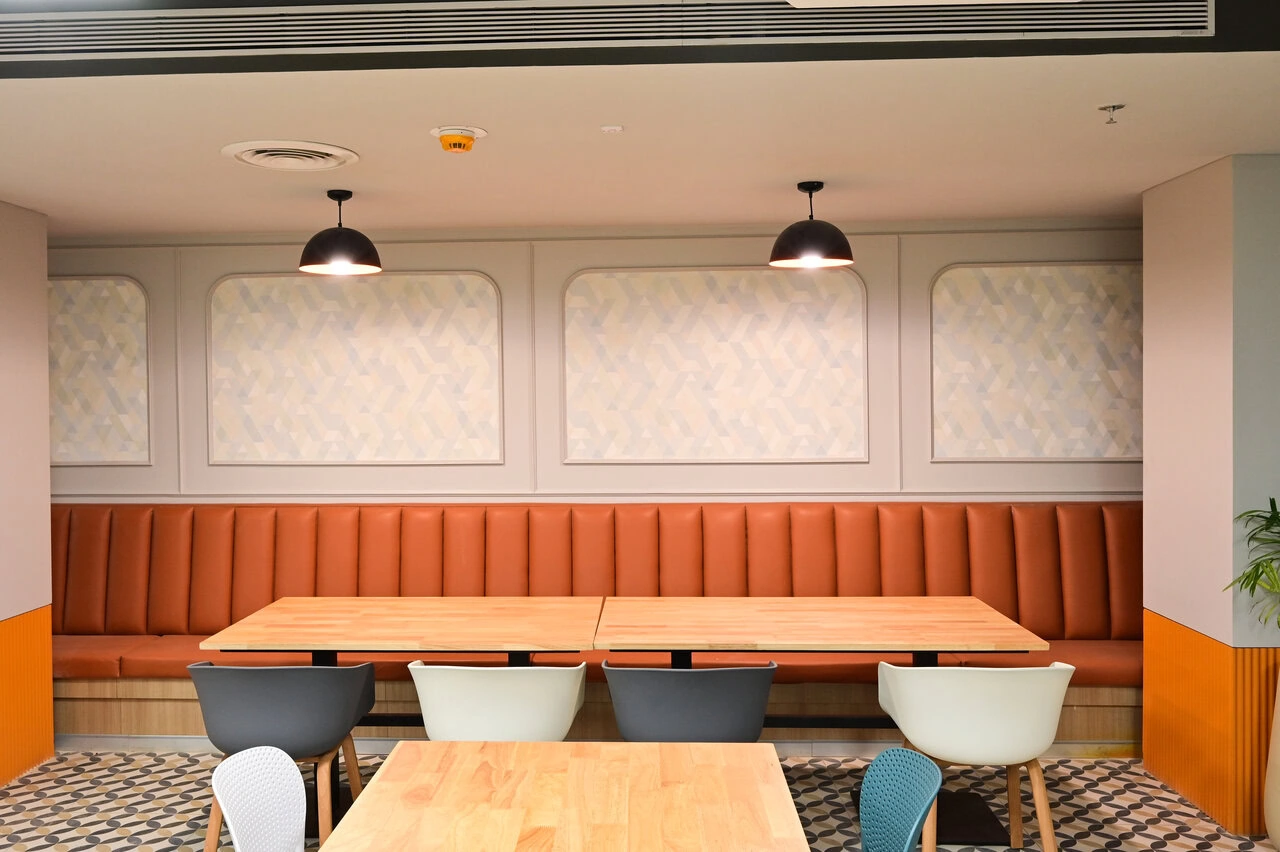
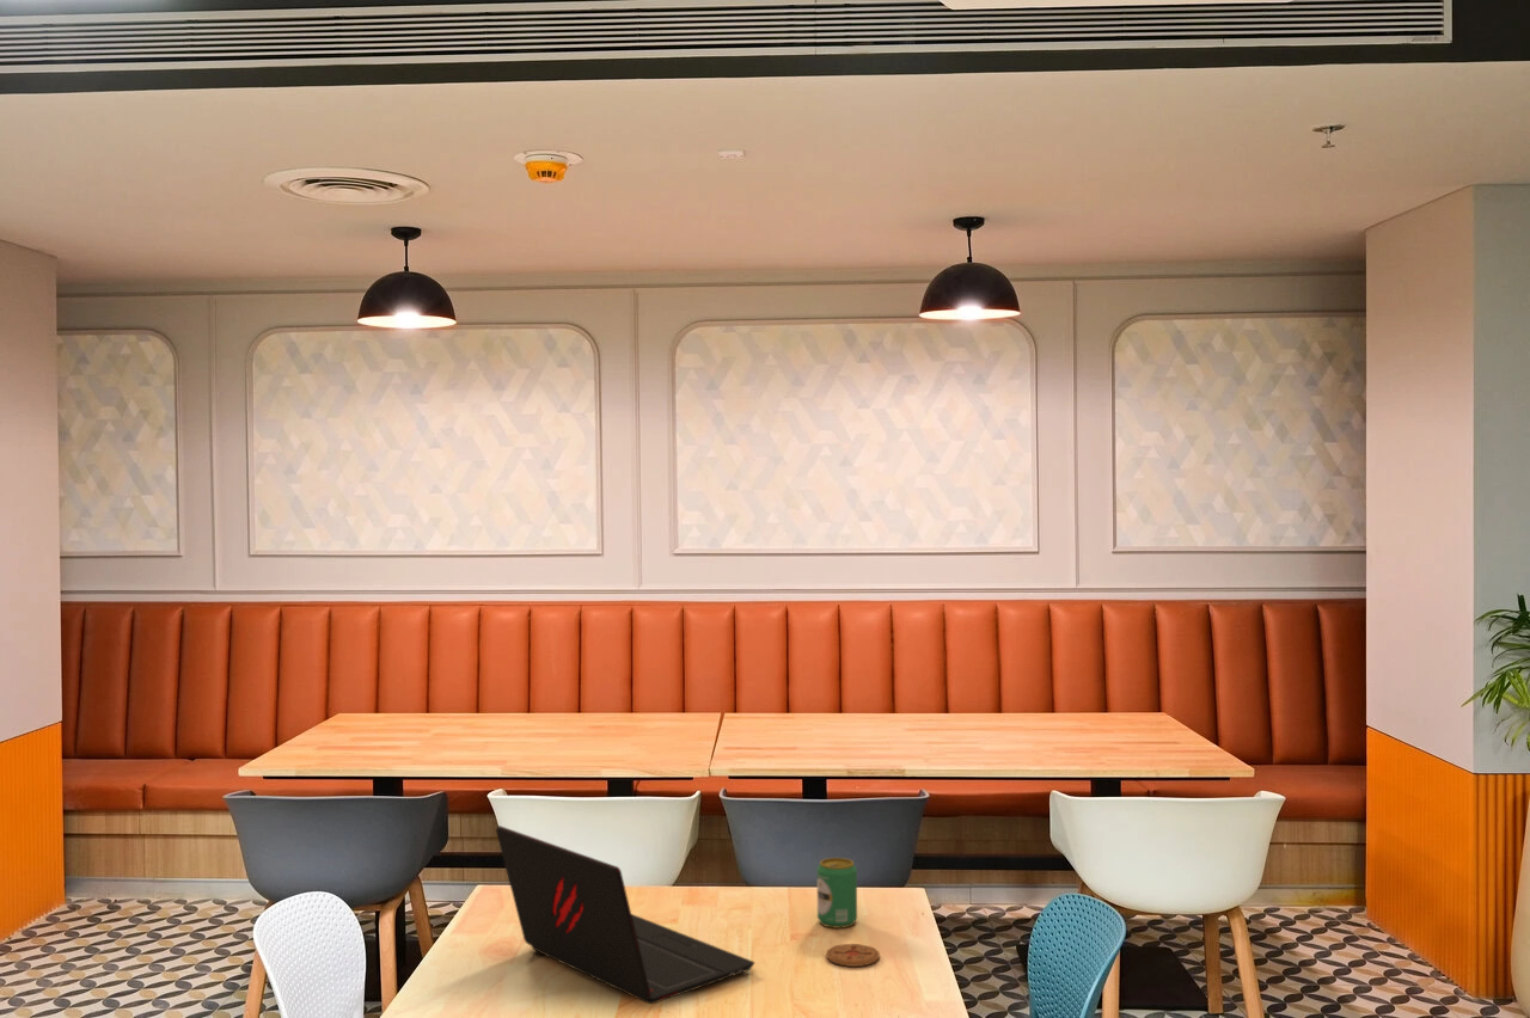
+ laptop [495,824,755,1005]
+ coaster [825,943,881,968]
+ beverage can [816,857,858,930]
